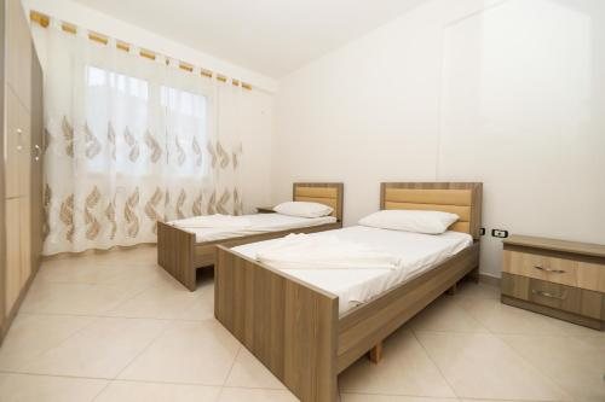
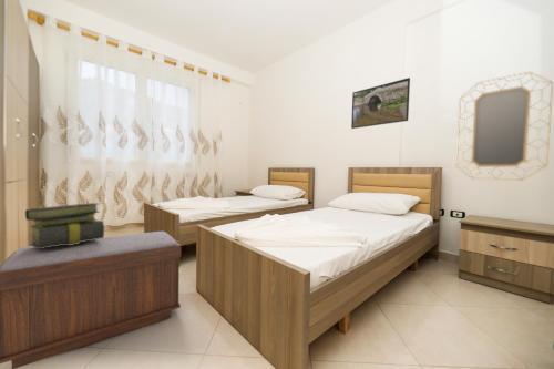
+ bench [0,230,182,369]
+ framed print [350,76,411,130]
+ home mirror [454,71,554,181]
+ stack of books [24,202,105,248]
